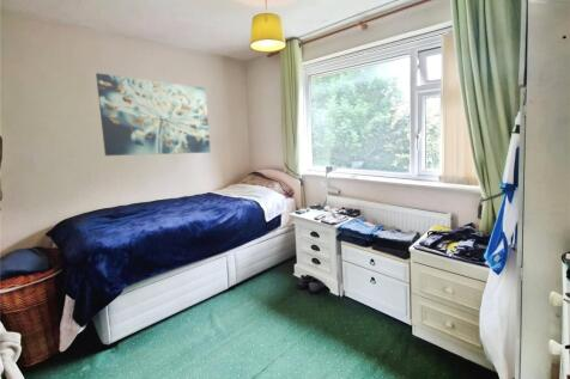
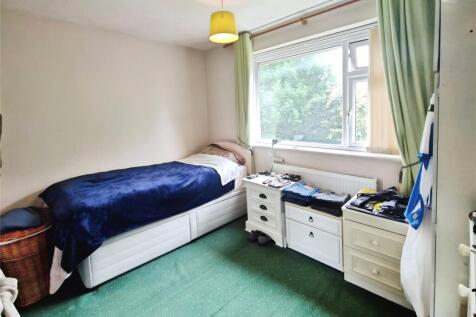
- wall art [95,72,212,157]
